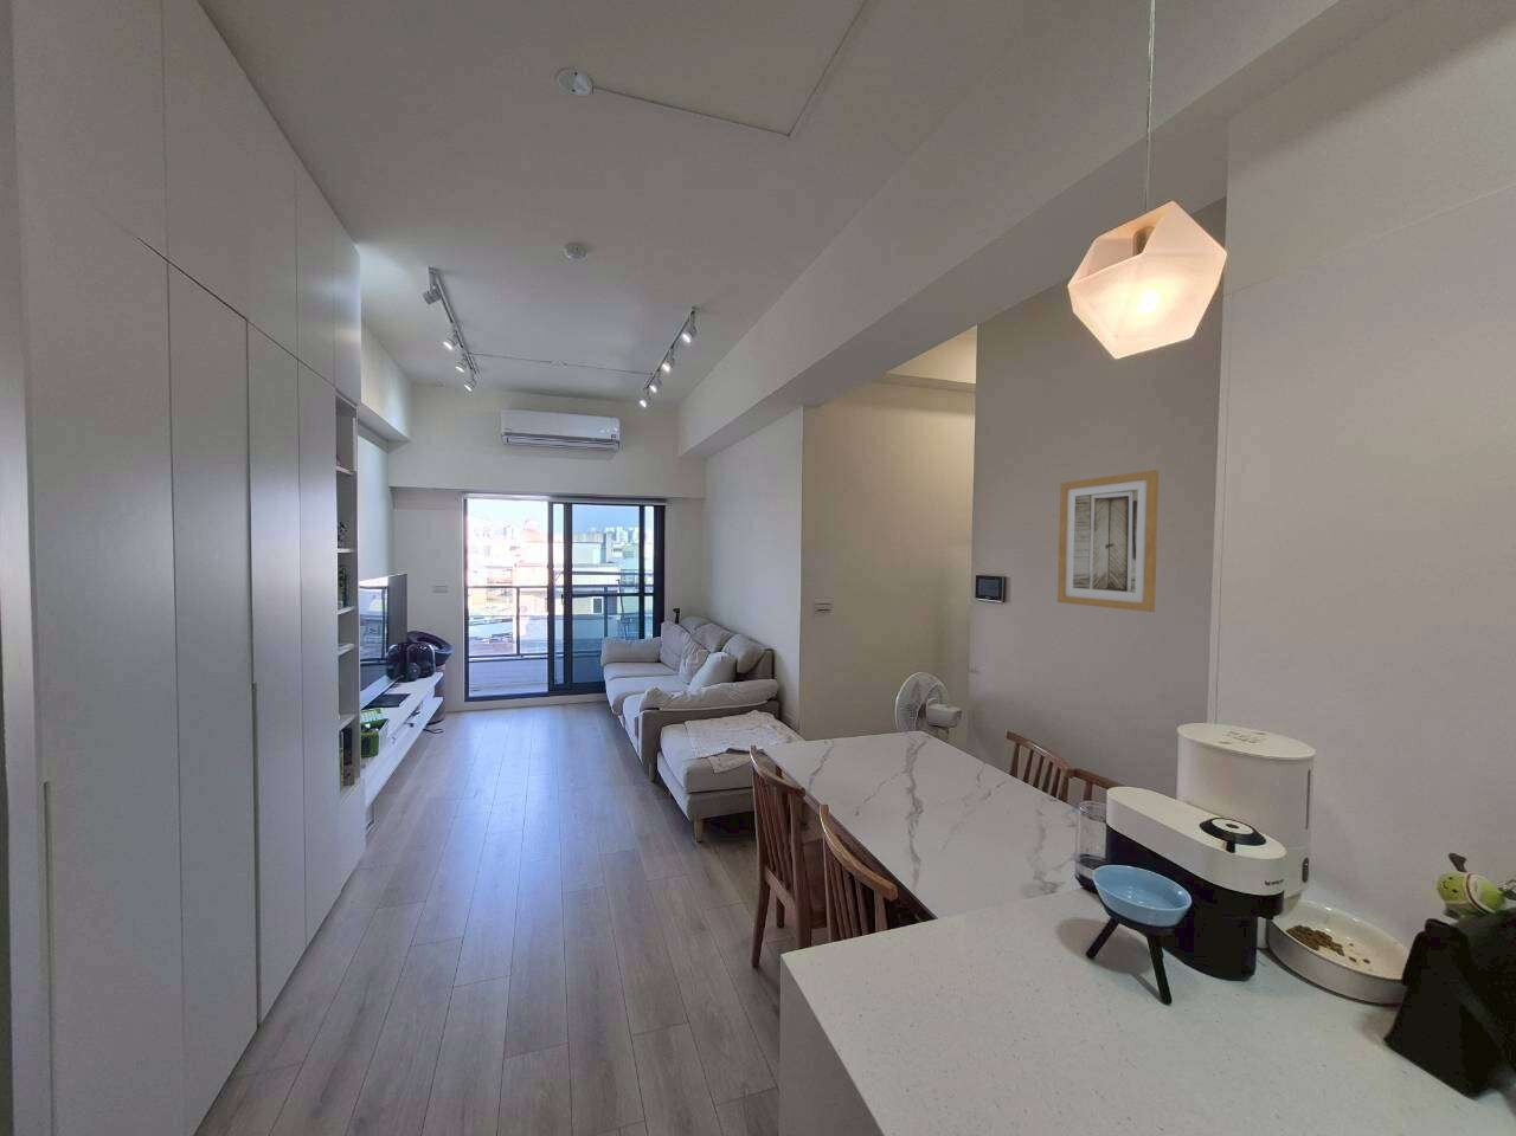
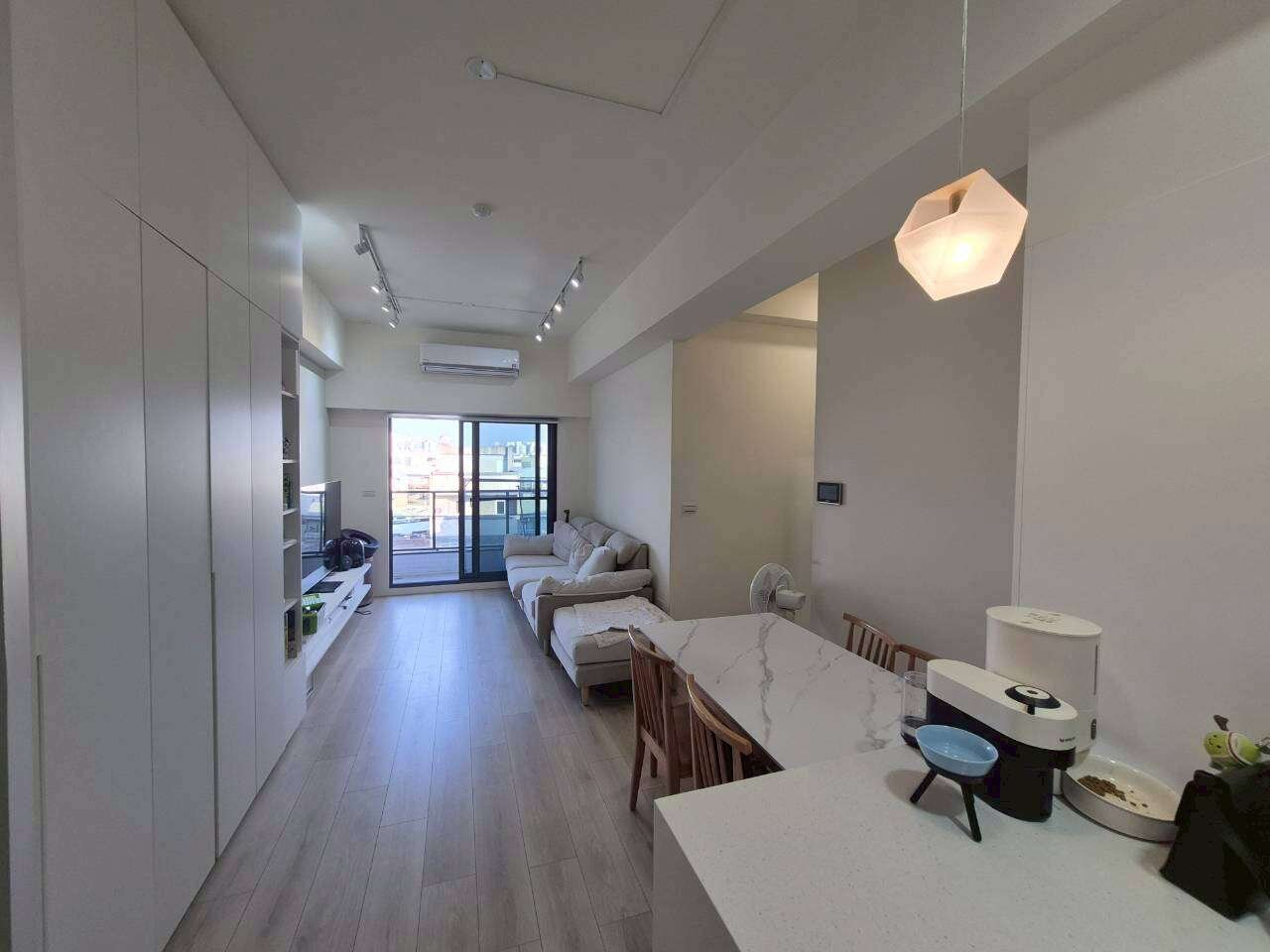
- wall art [1056,469,1159,613]
